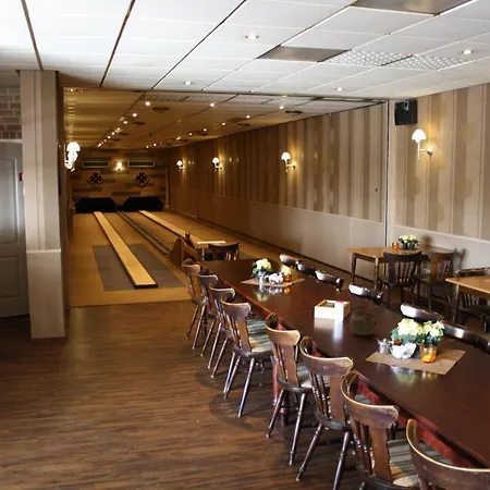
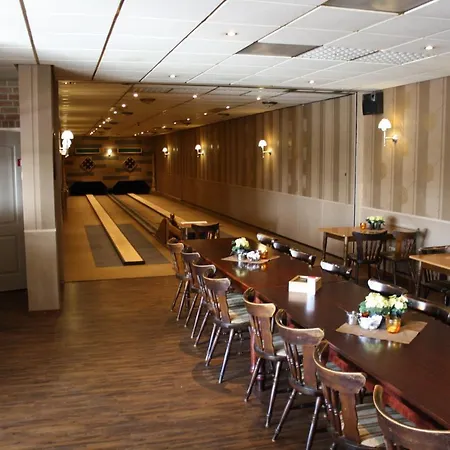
- teapot [350,310,378,335]
